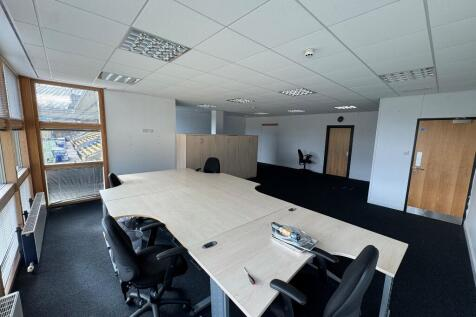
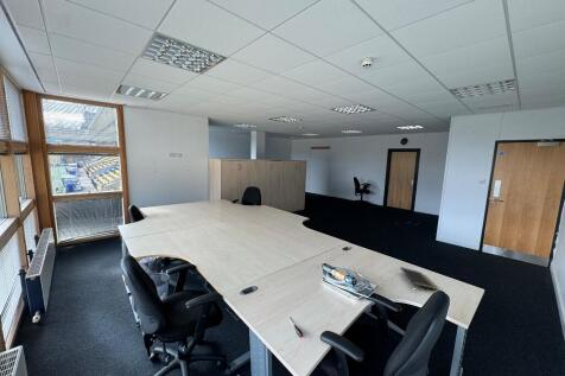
+ notepad [399,266,438,291]
